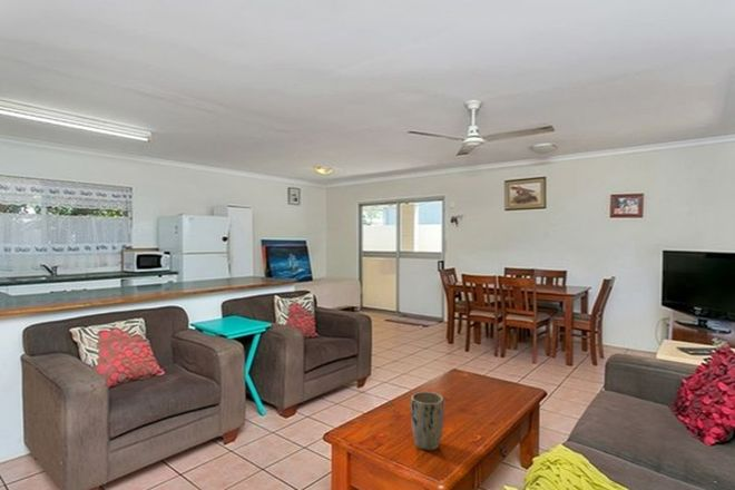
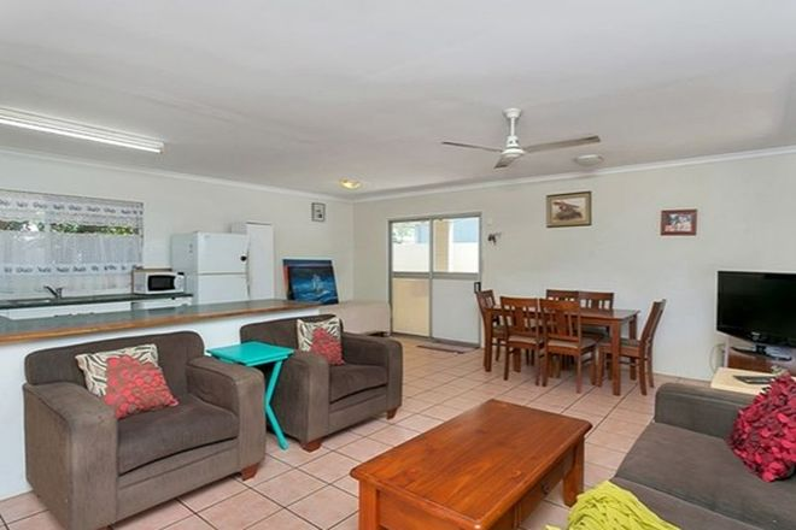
- plant pot [410,391,444,451]
